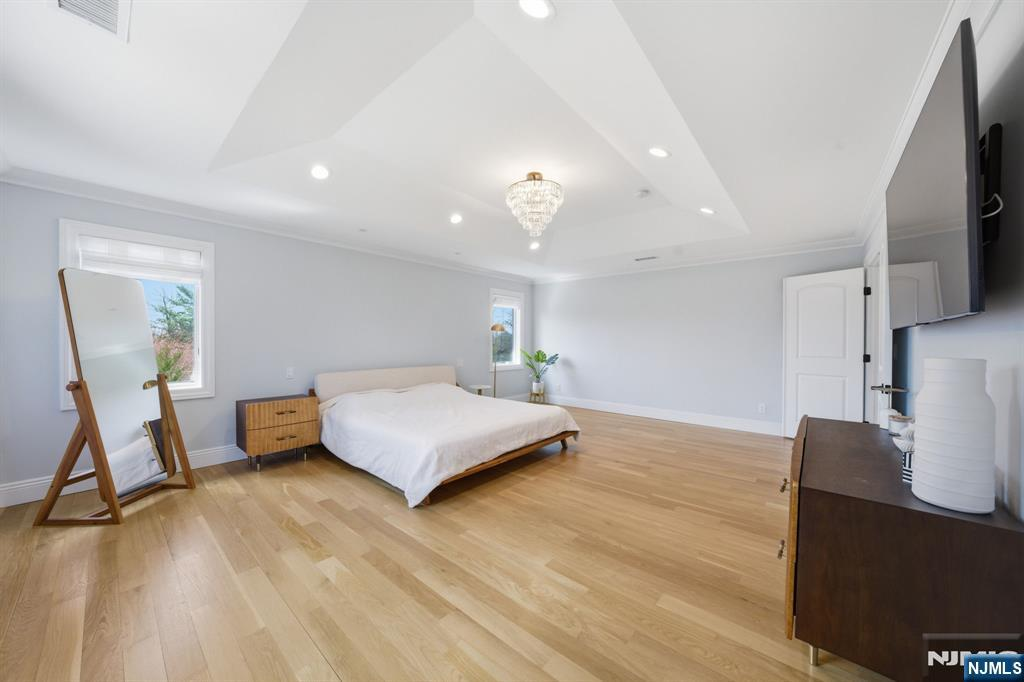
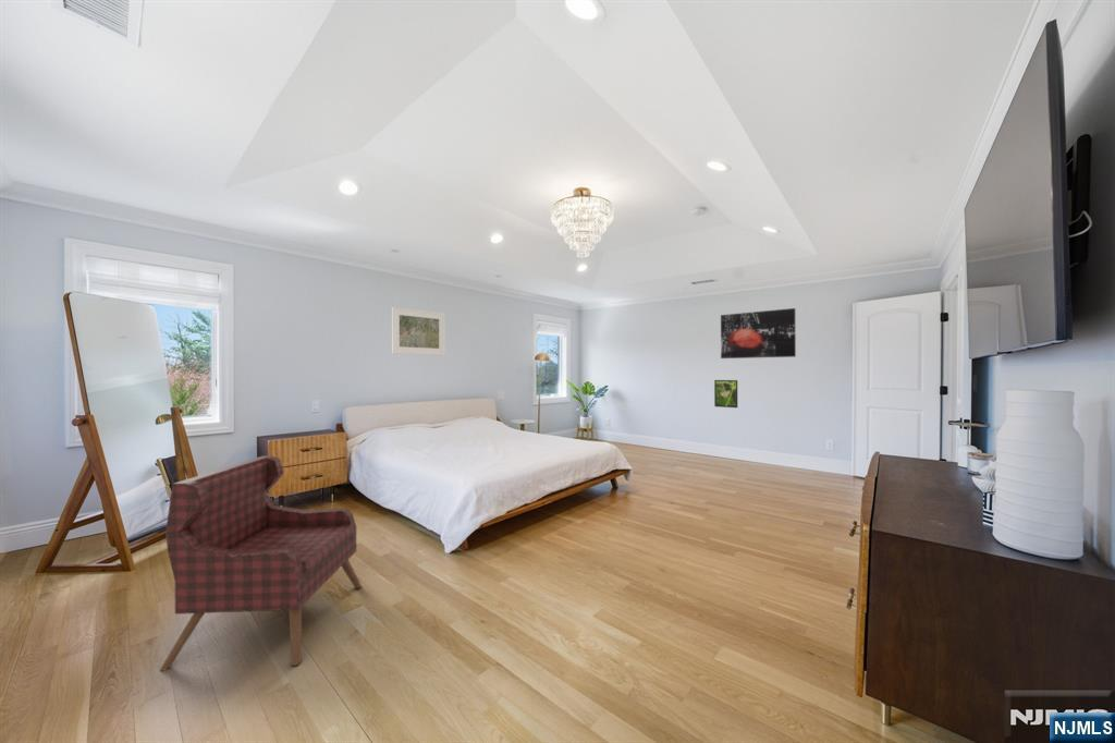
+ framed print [391,306,446,356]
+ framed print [713,379,738,409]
+ armchair [159,454,363,672]
+ wall art [720,307,797,360]
